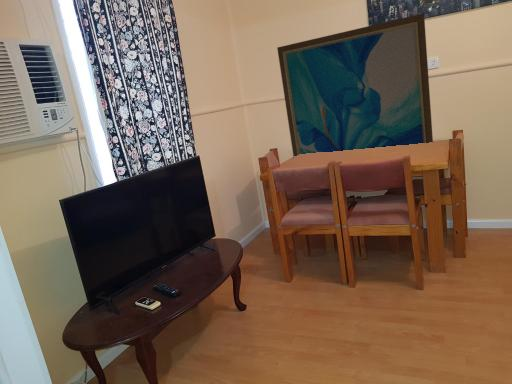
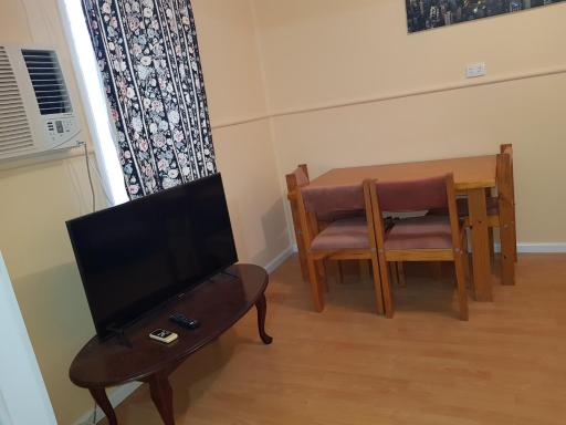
- wall art [276,12,434,158]
